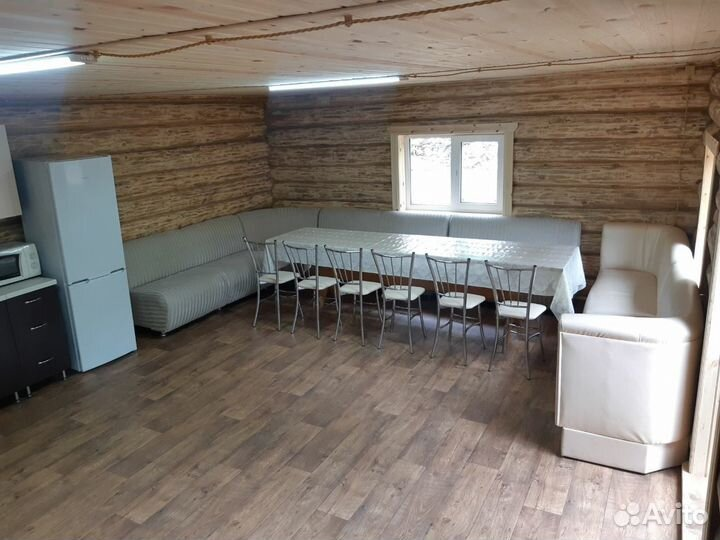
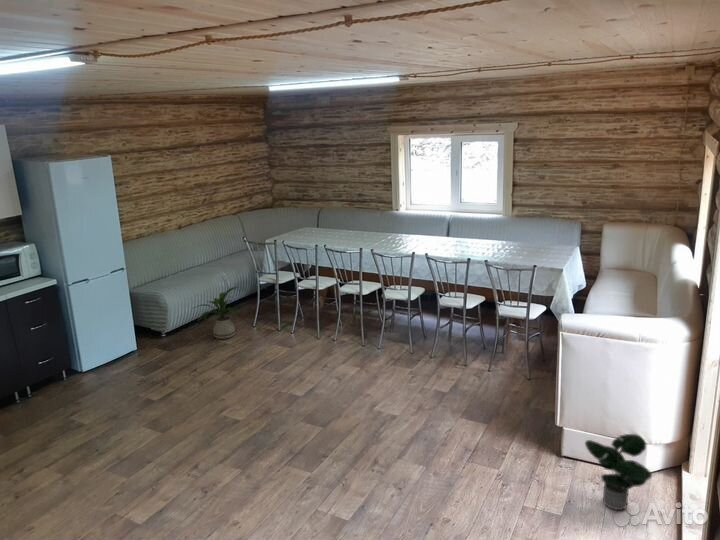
+ house plant [190,286,244,340]
+ potted plant [584,433,653,511]
